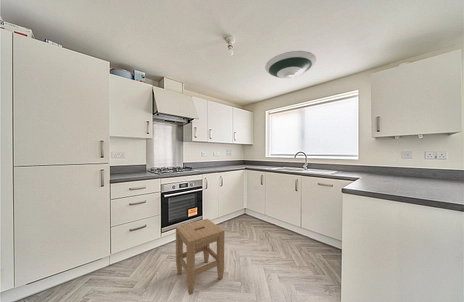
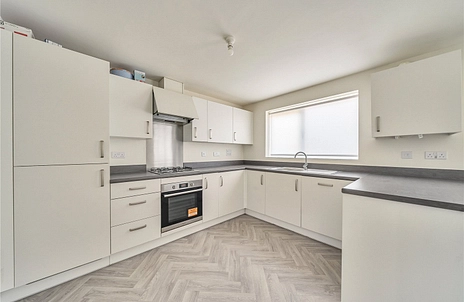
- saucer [264,50,317,80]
- stool [175,218,225,296]
